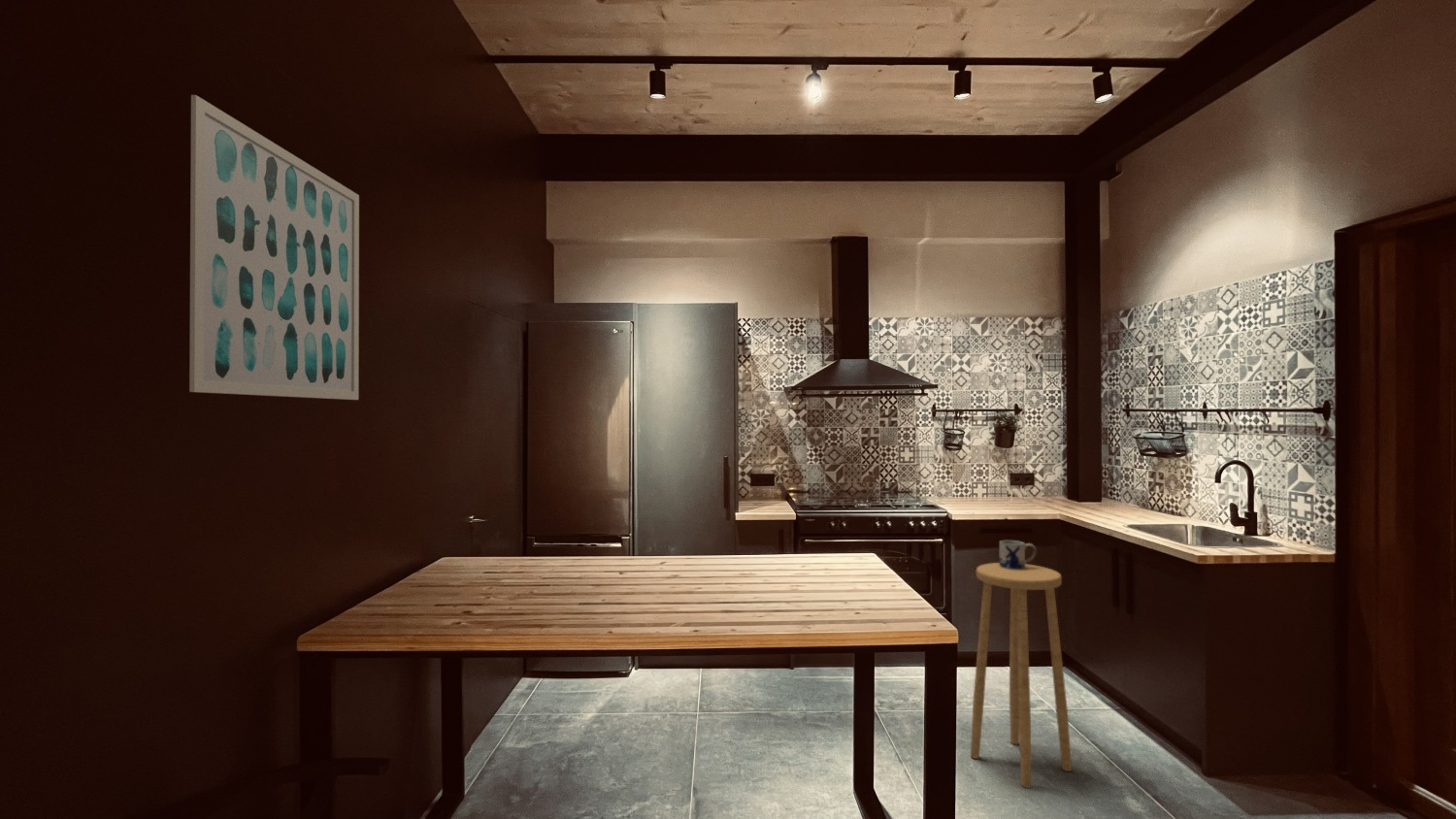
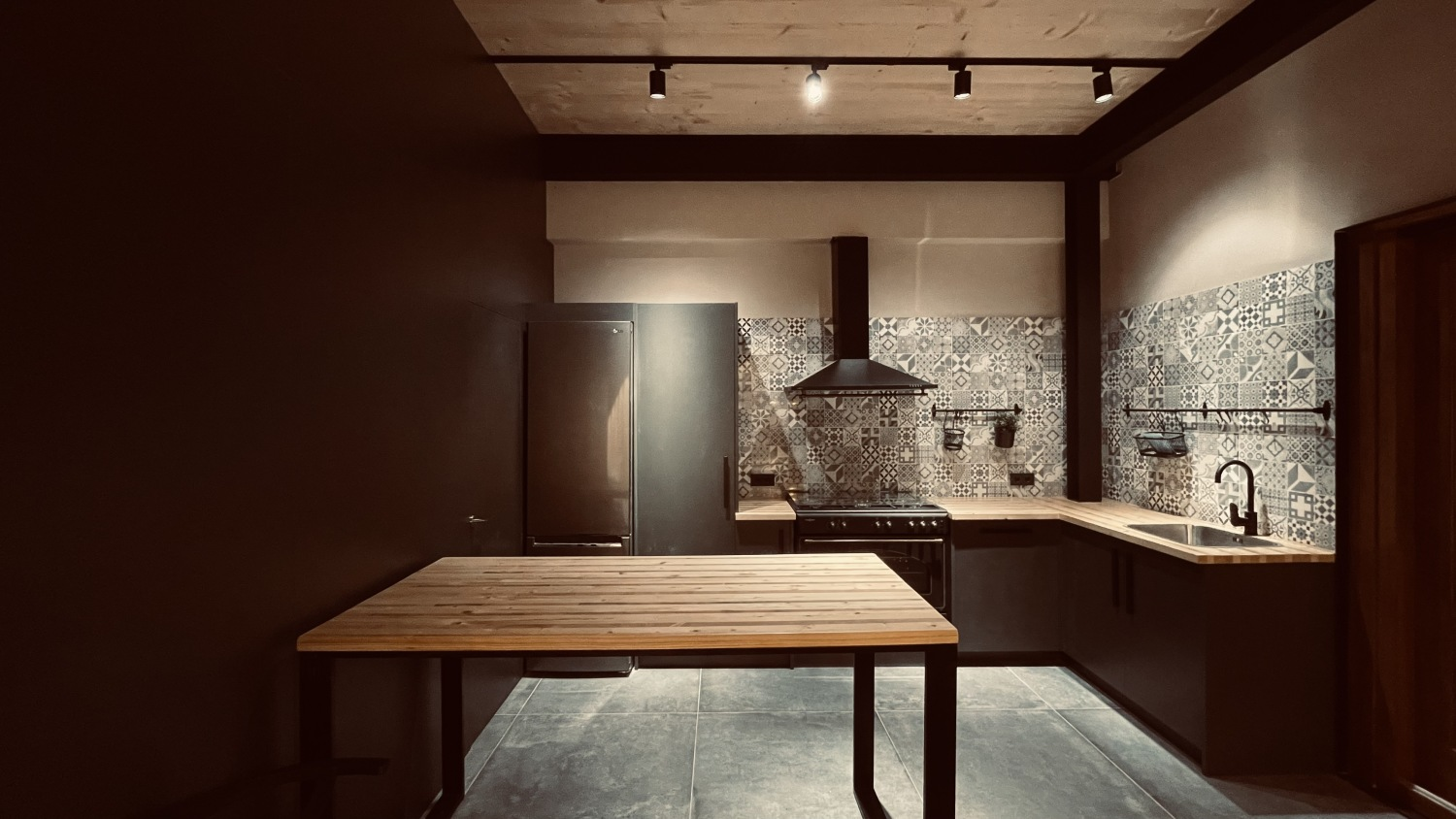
- stool [970,562,1073,789]
- mug [998,540,1038,570]
- wall art [188,94,360,401]
